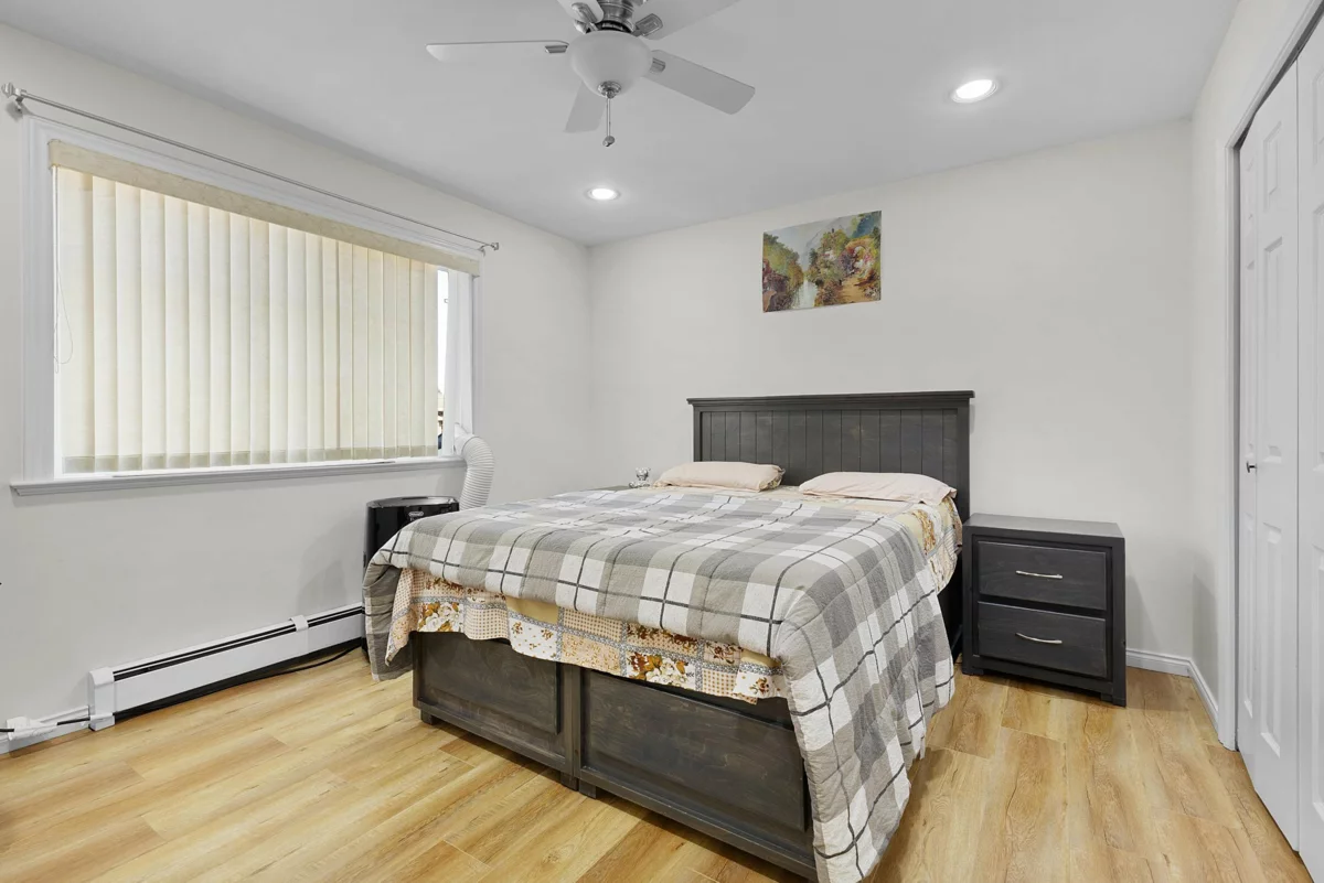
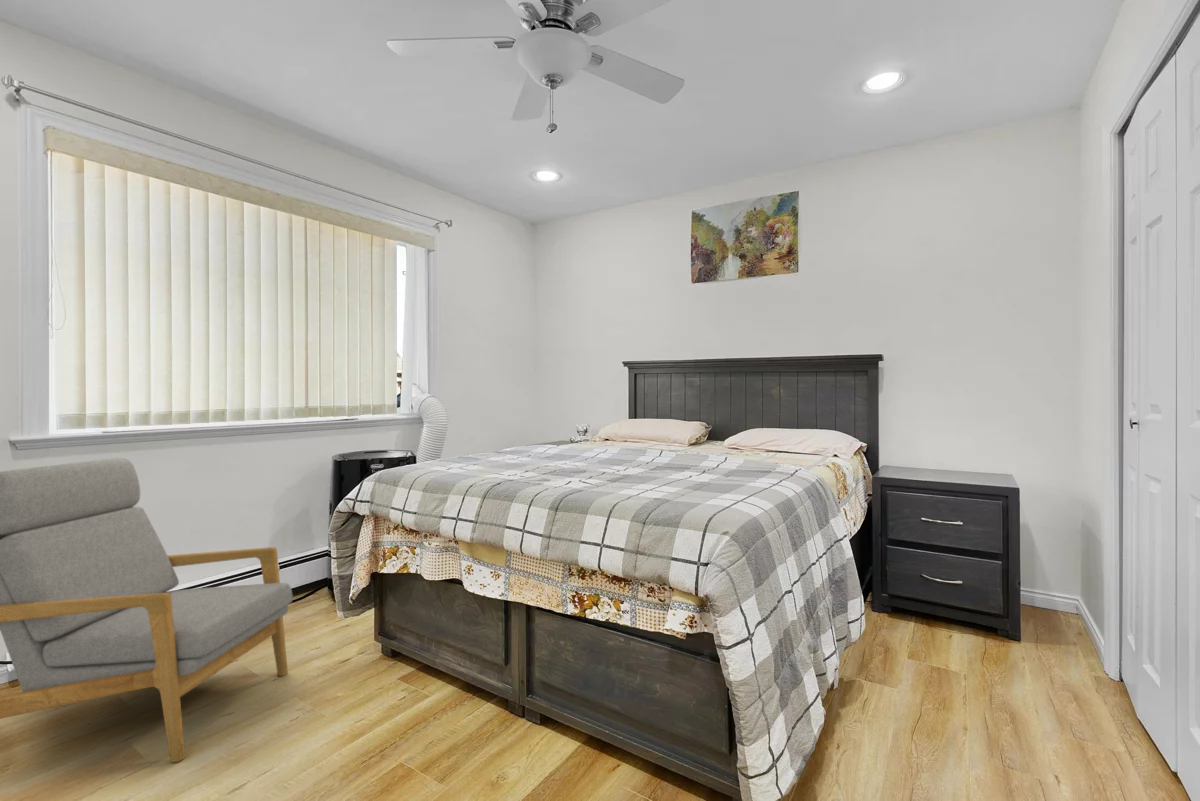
+ armchair [0,457,294,763]
